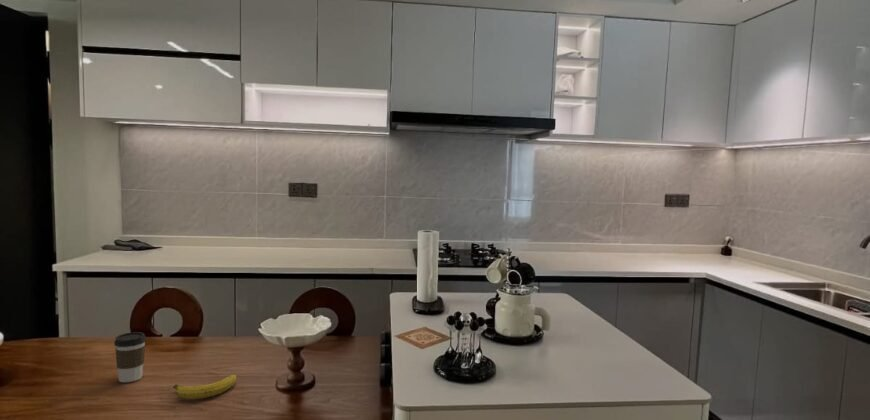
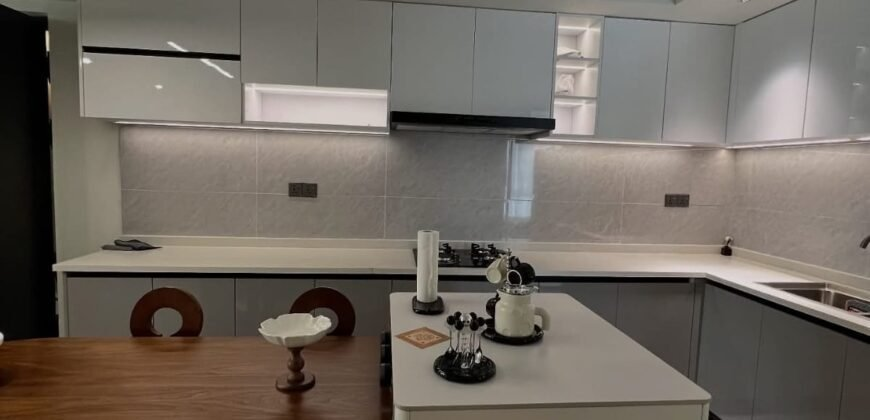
- fruit [172,373,237,400]
- coffee cup [113,331,147,383]
